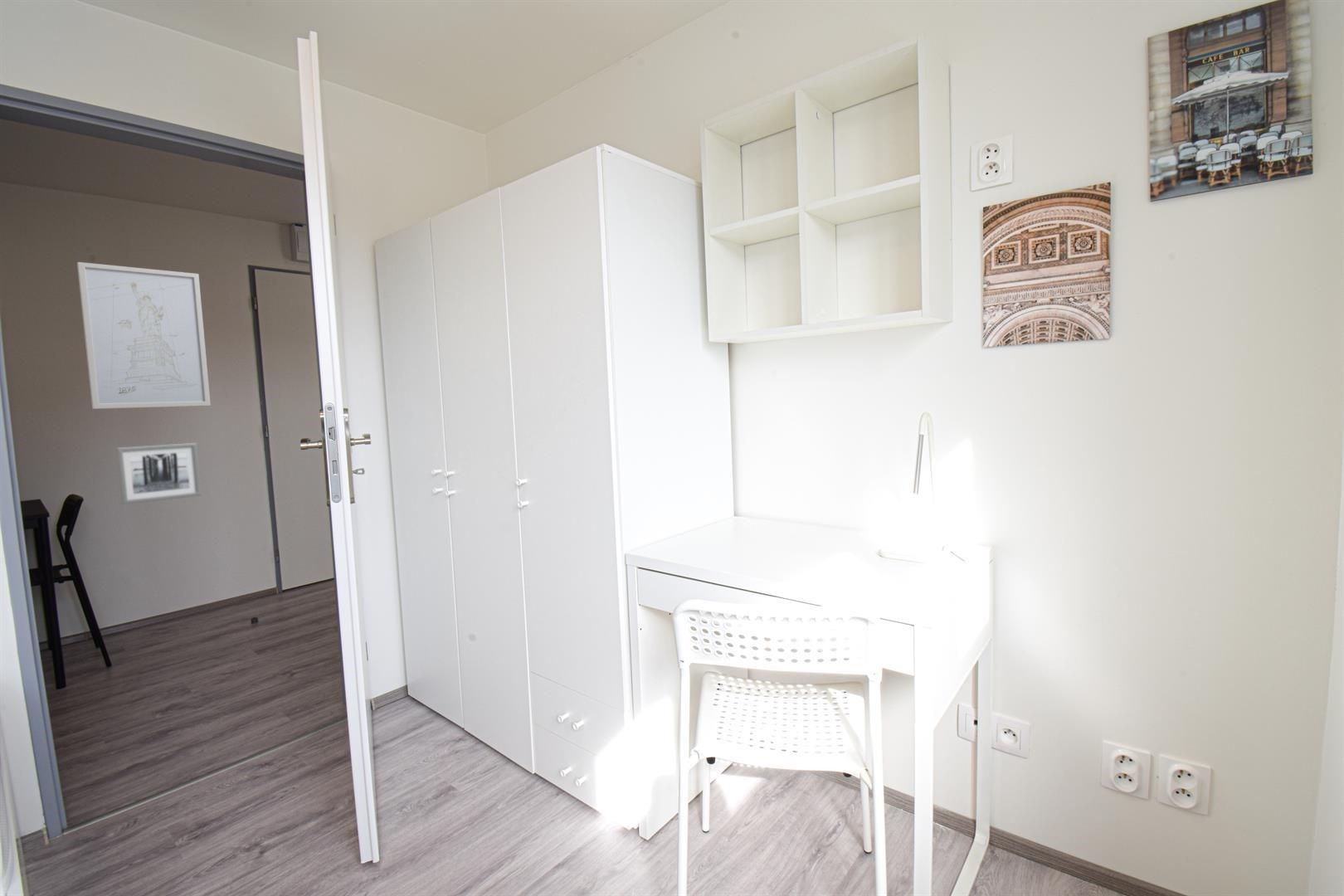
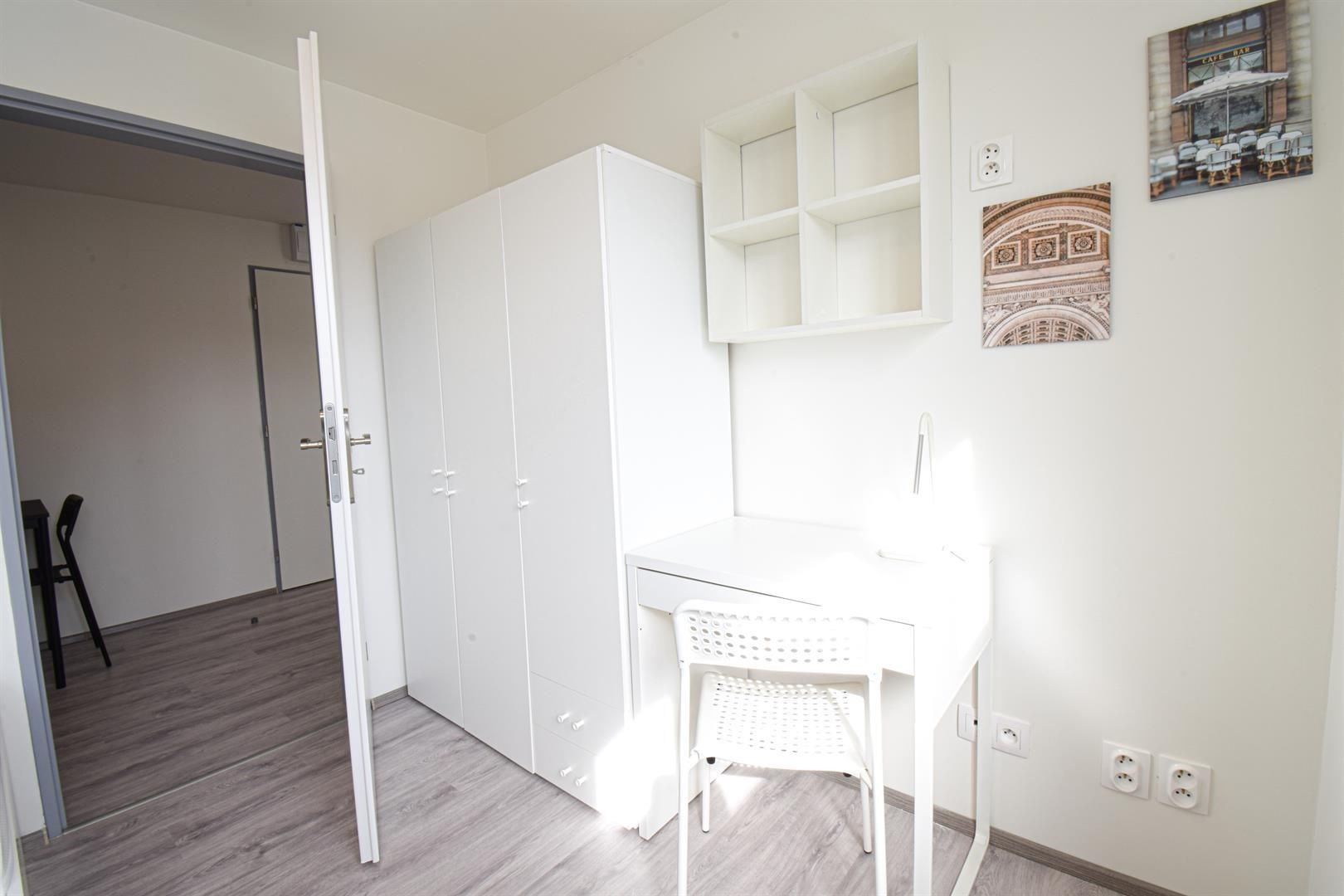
- wall art [76,261,212,410]
- wall art [115,442,202,505]
